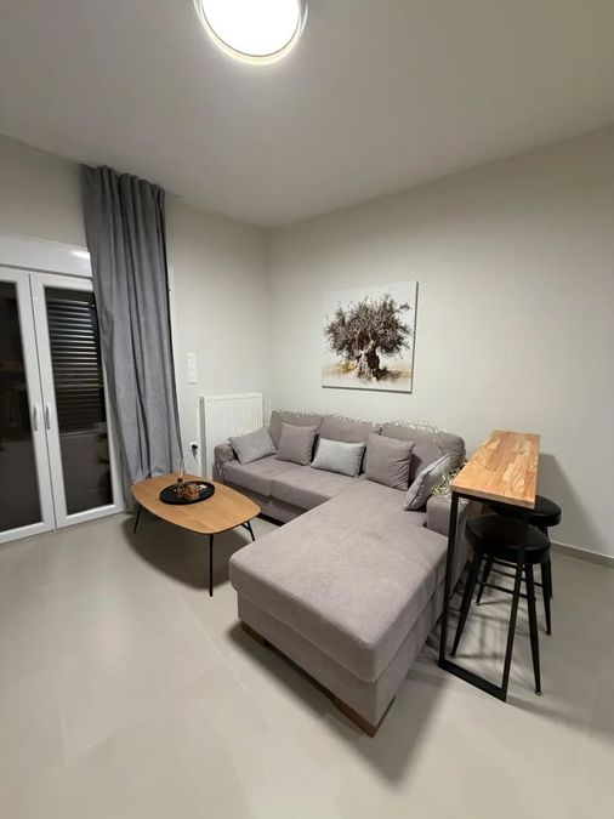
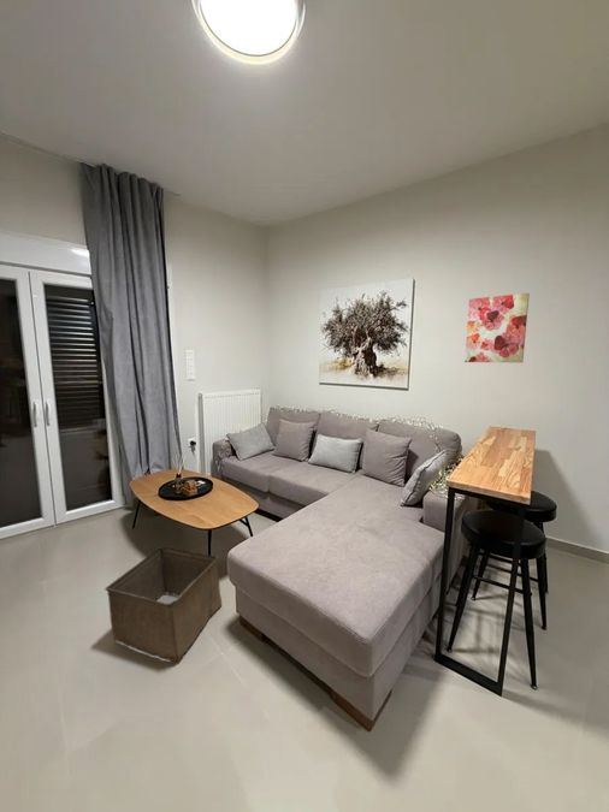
+ storage bin [104,546,223,663]
+ wall art [463,292,531,363]
